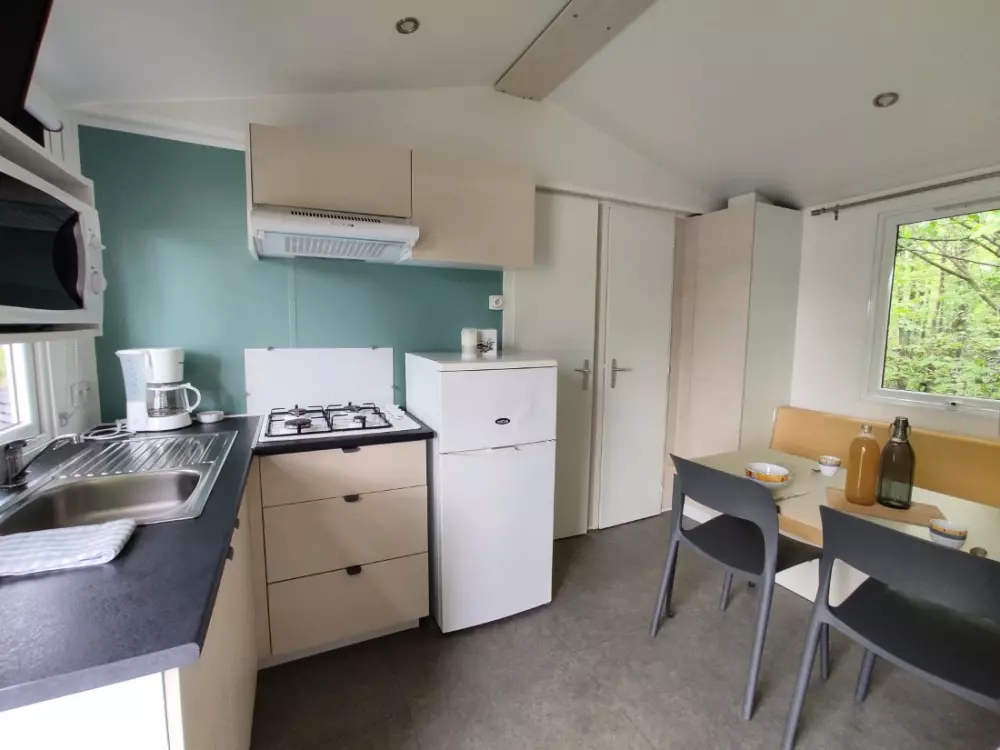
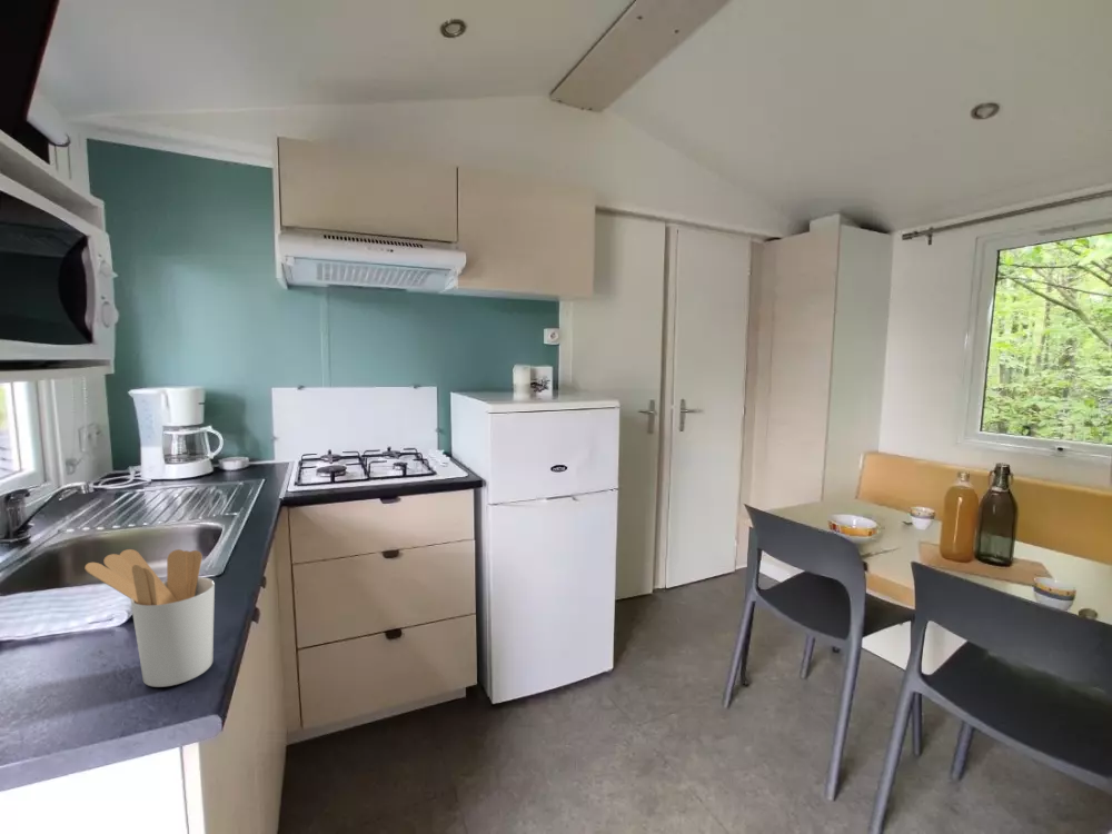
+ utensil holder [83,548,216,688]
